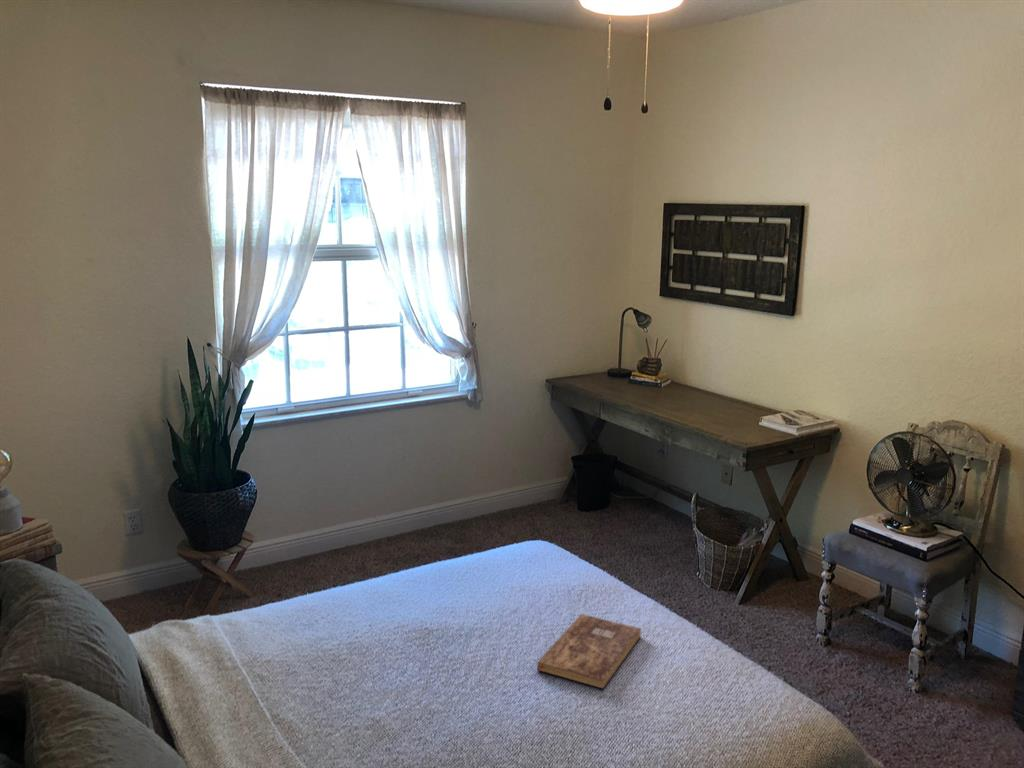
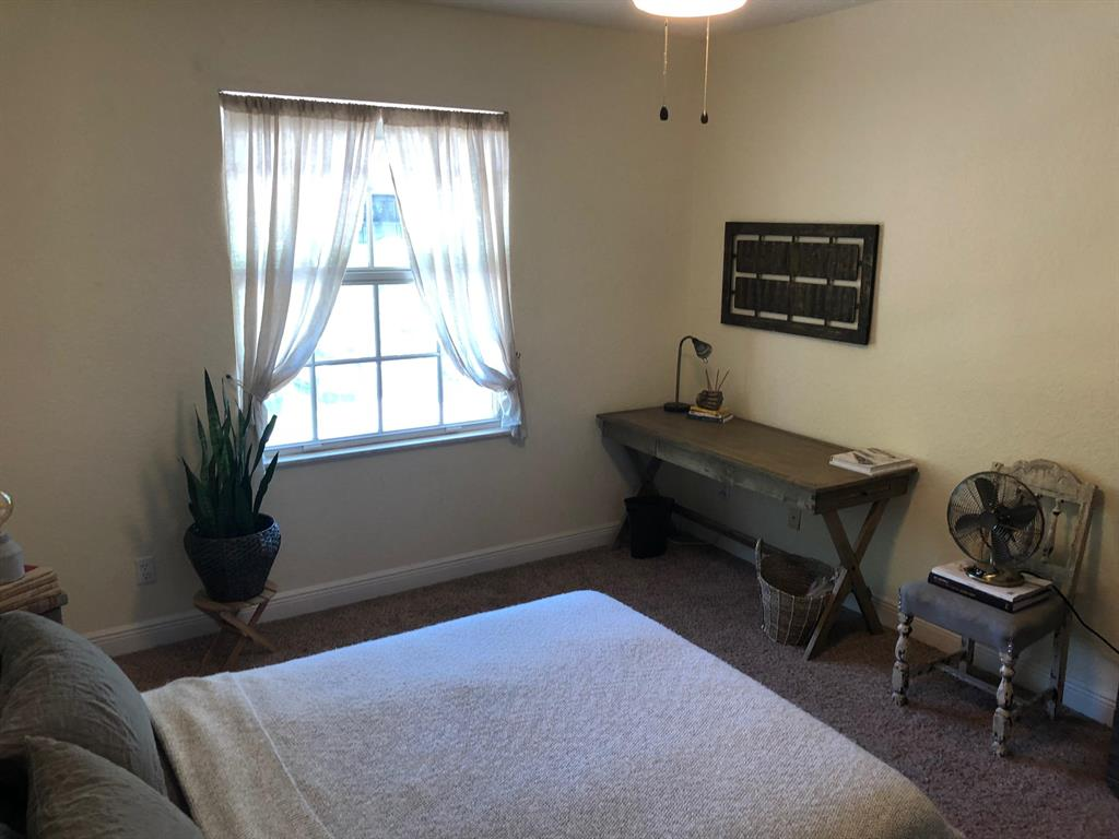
- bible [536,613,642,690]
